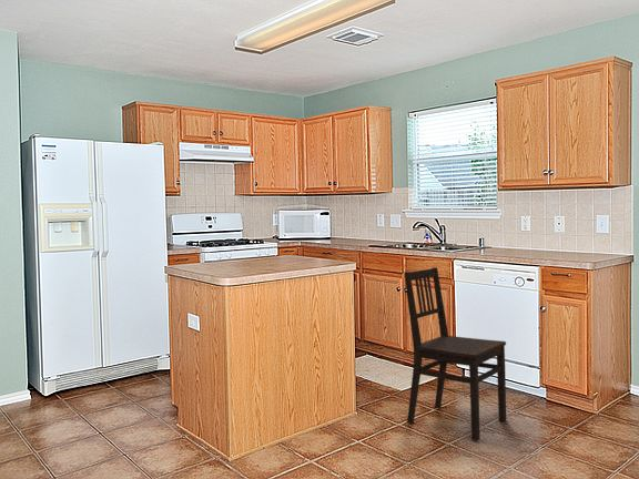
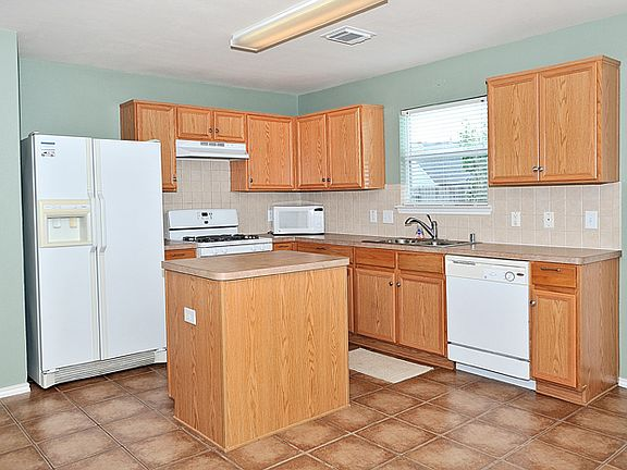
- dining chair [403,266,507,441]
